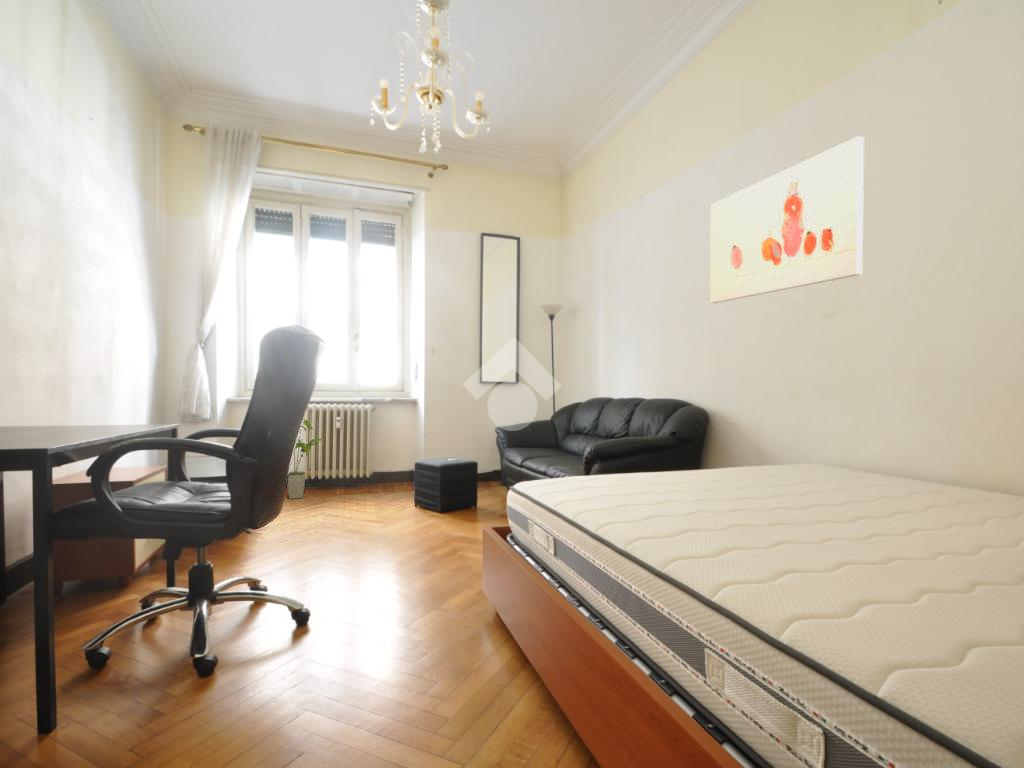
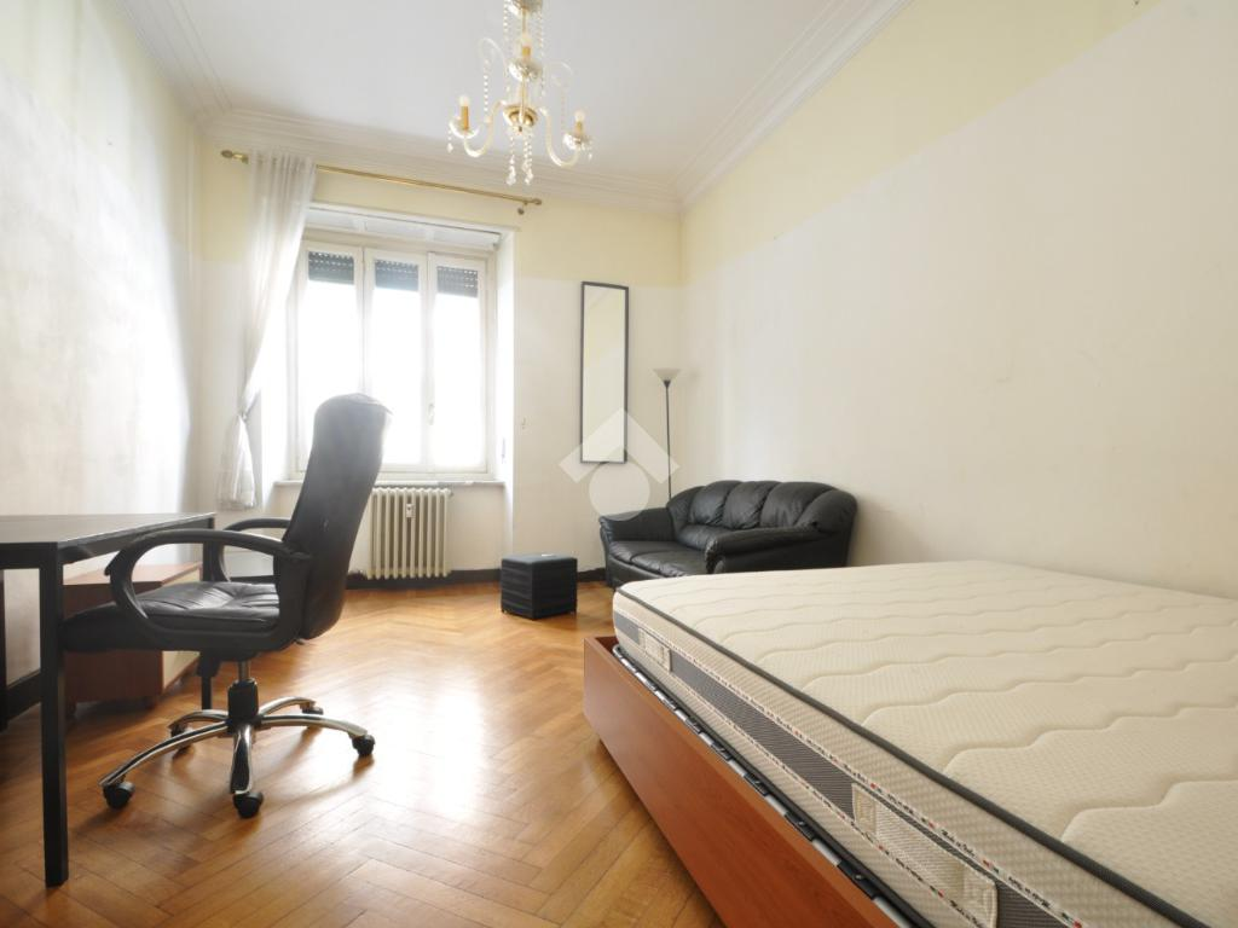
- house plant [286,419,326,500]
- wall art [709,135,865,304]
